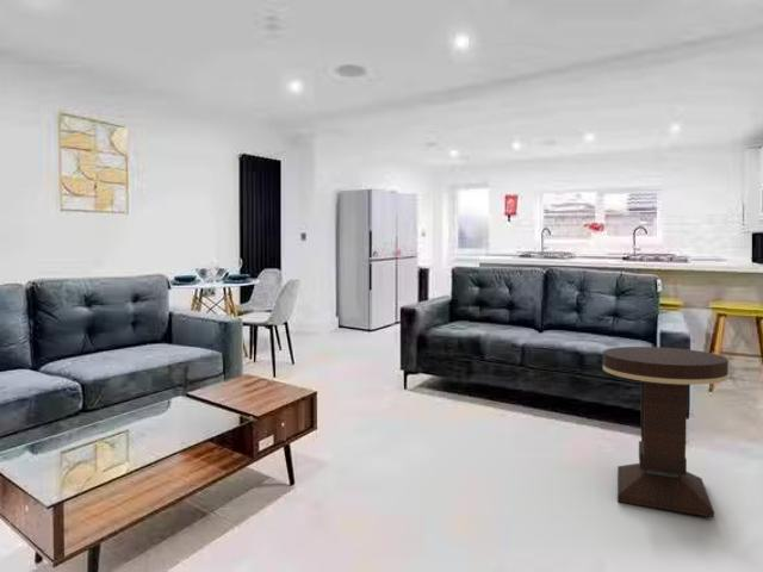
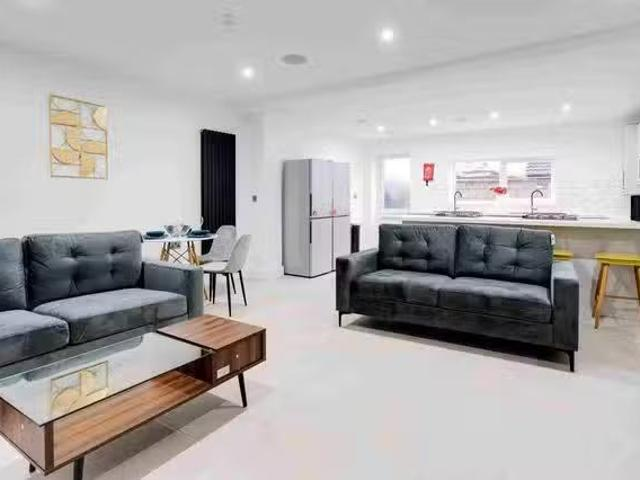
- side table [602,346,730,518]
